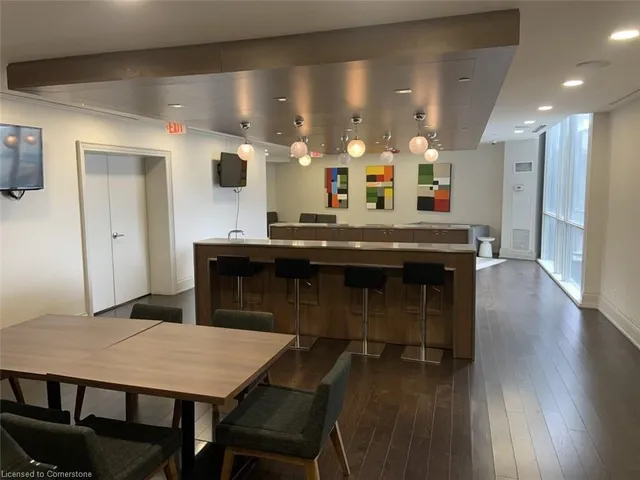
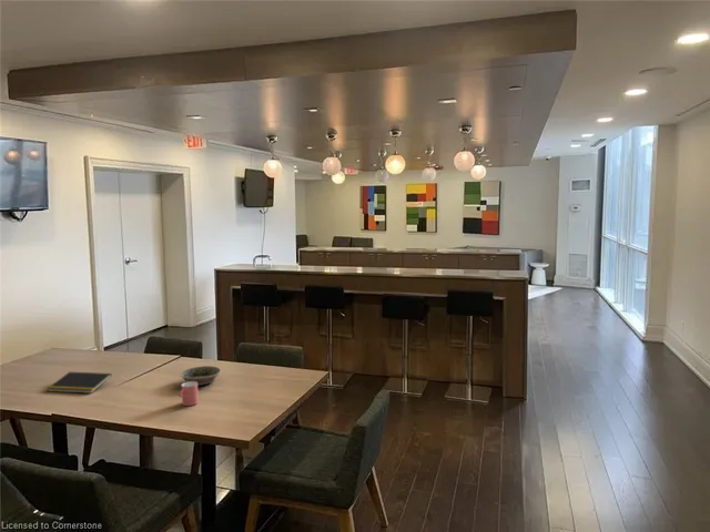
+ bowl [179,365,222,387]
+ cup [179,381,200,407]
+ notepad [47,371,113,395]
